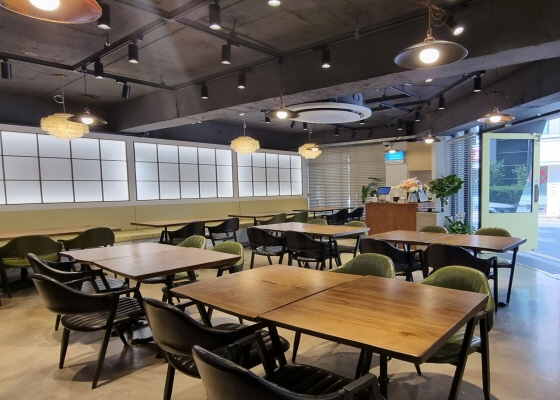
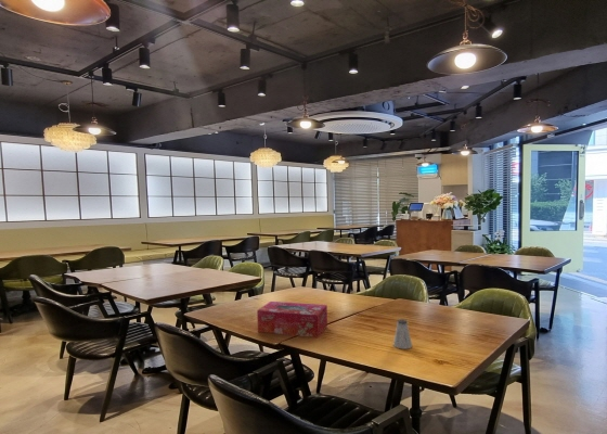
+ saltshaker [392,318,413,350]
+ tissue box [256,301,328,339]
